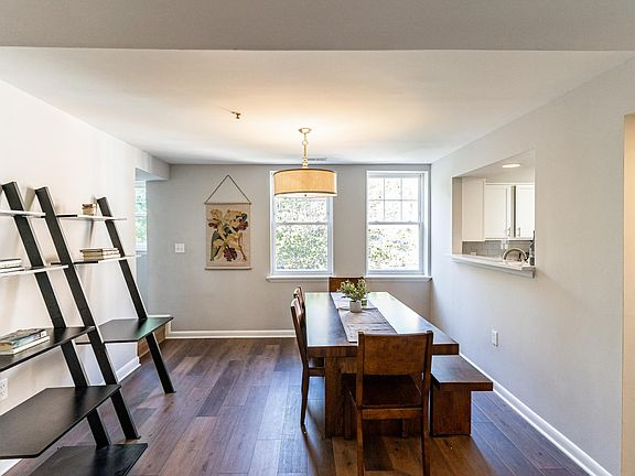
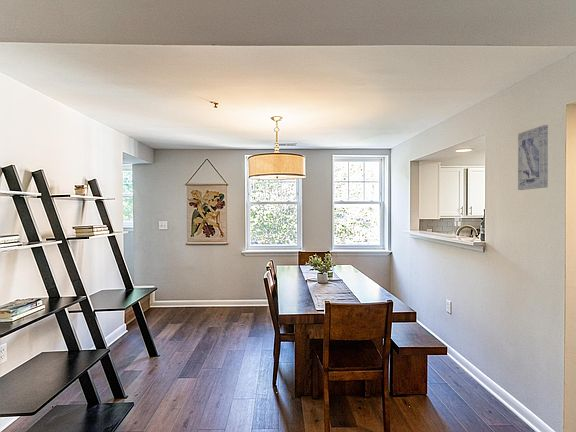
+ wall art [517,124,549,191]
